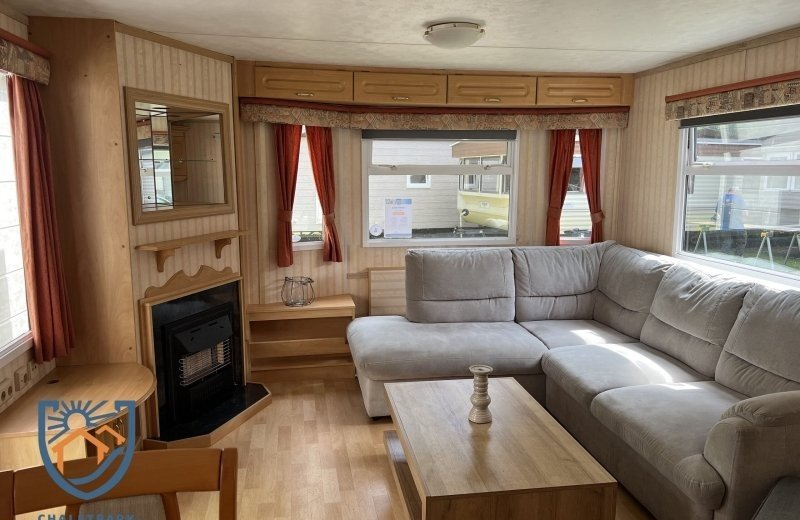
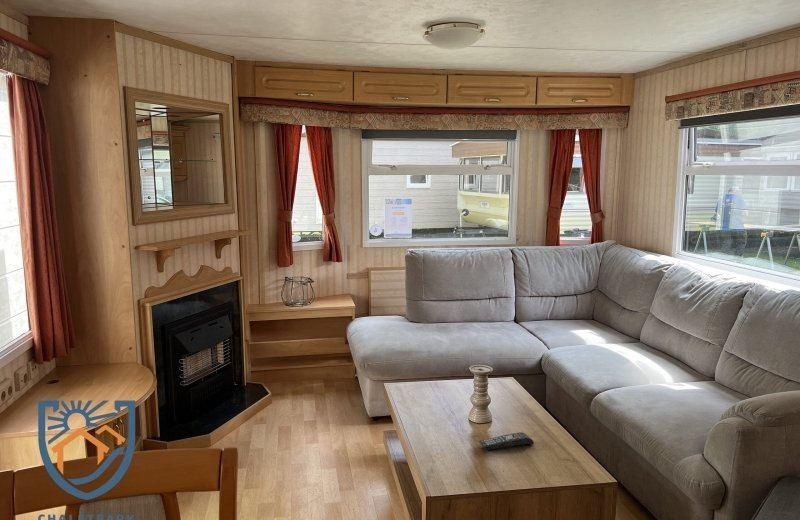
+ remote control [478,431,535,451]
